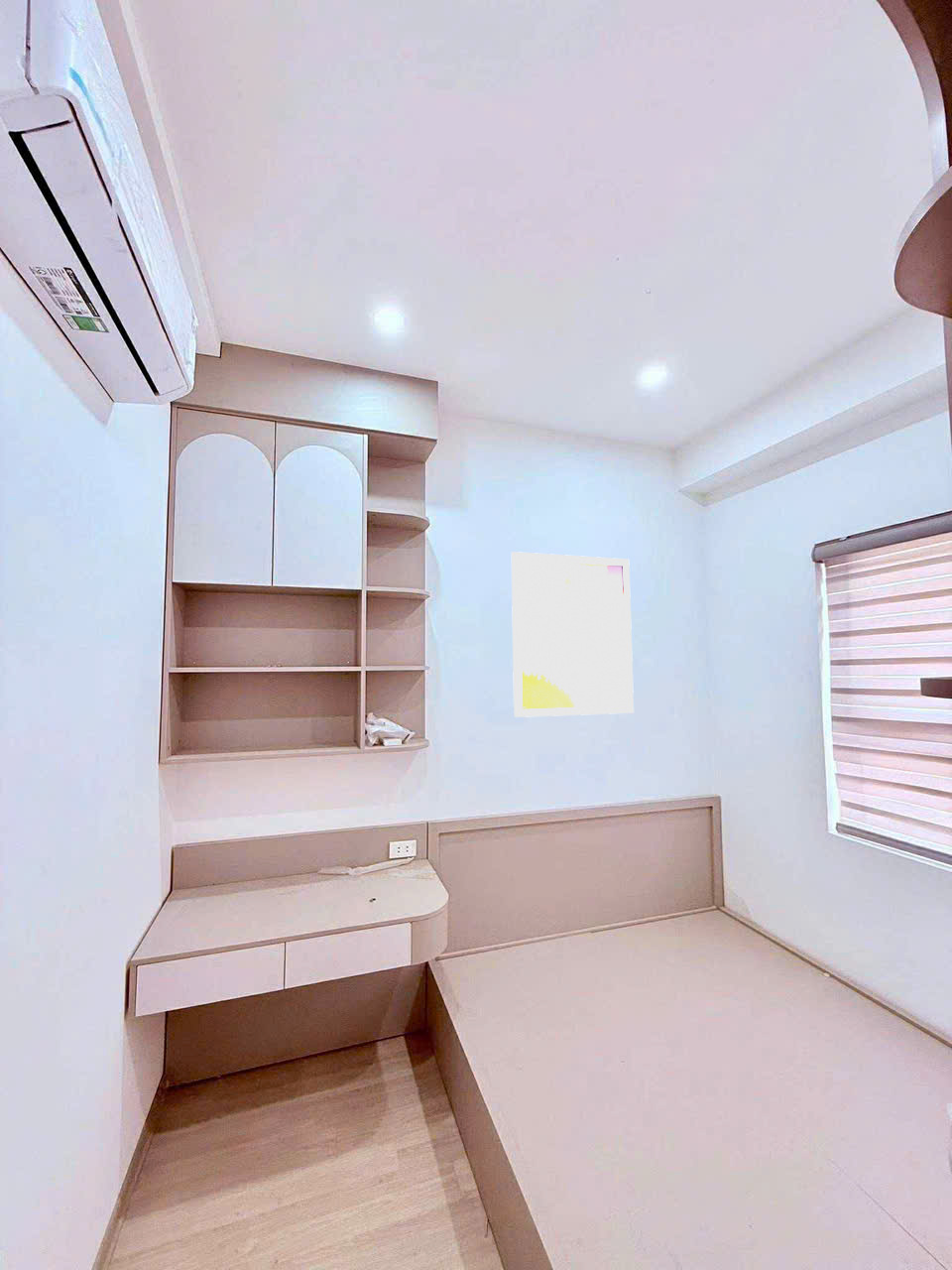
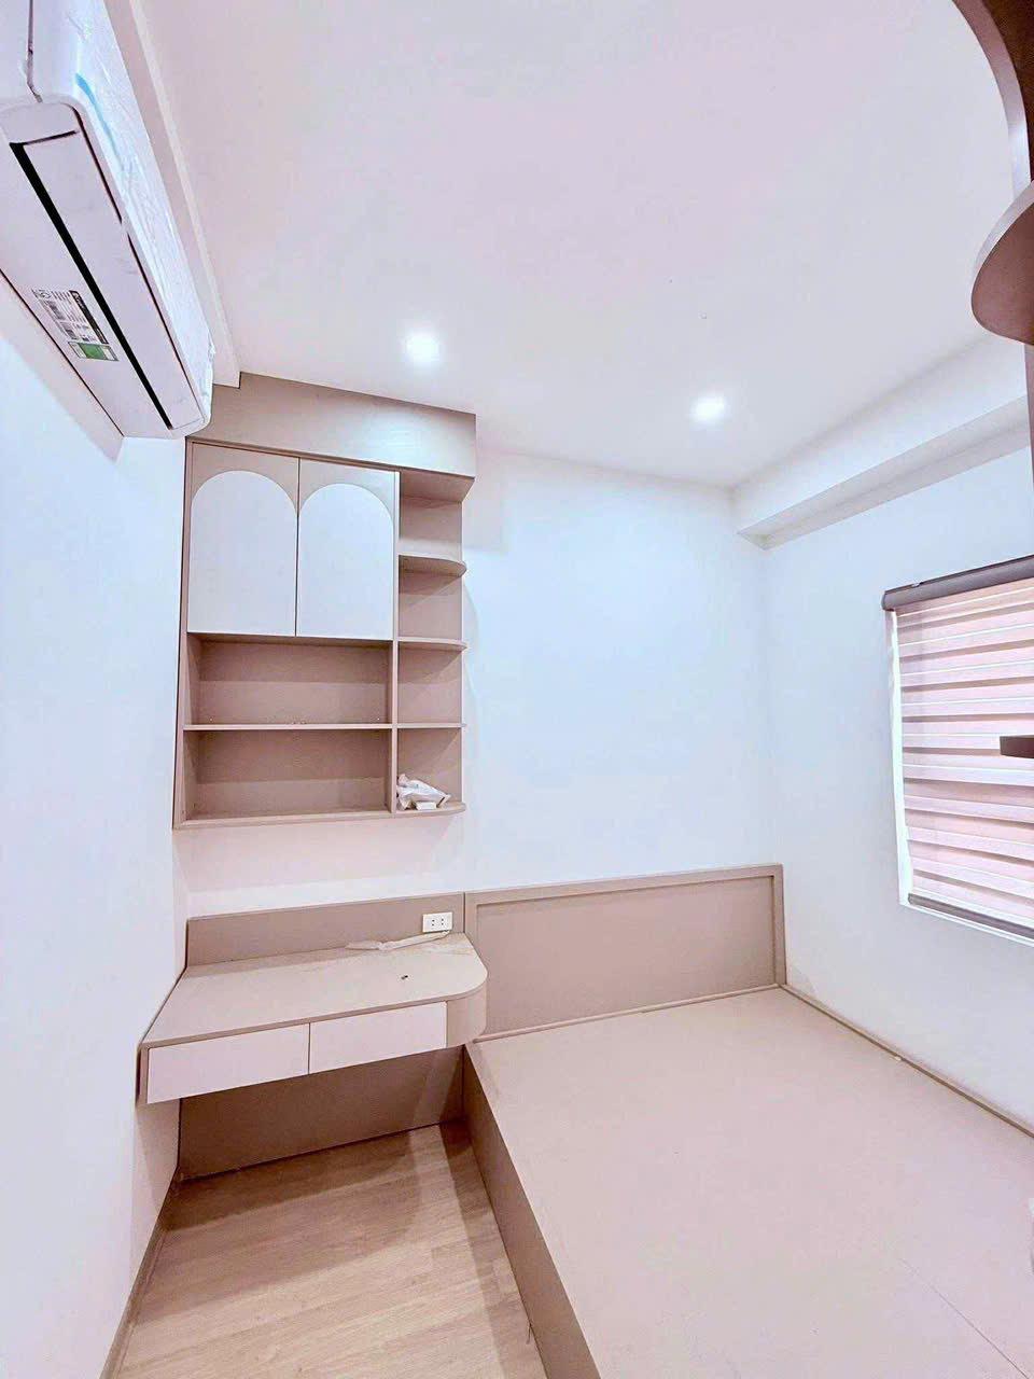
- wall art [511,551,635,718]
